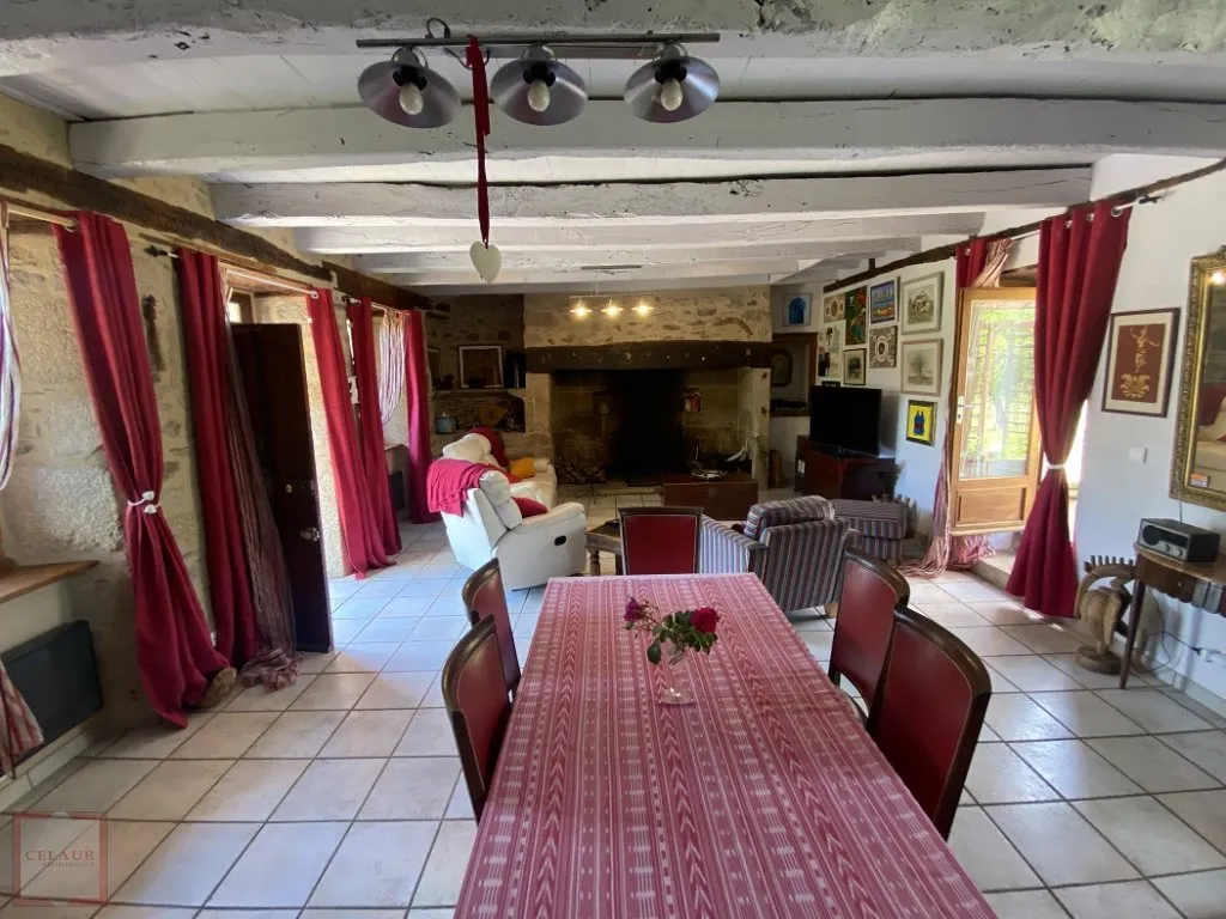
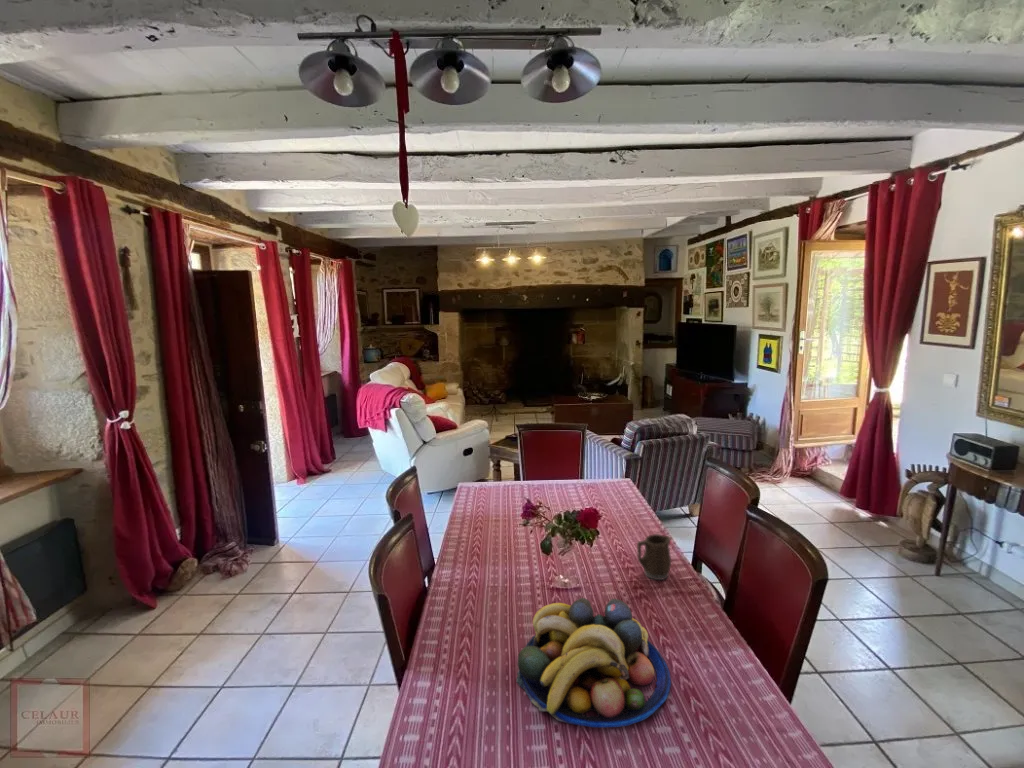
+ mug [636,533,672,581]
+ fruit bowl [515,597,672,728]
